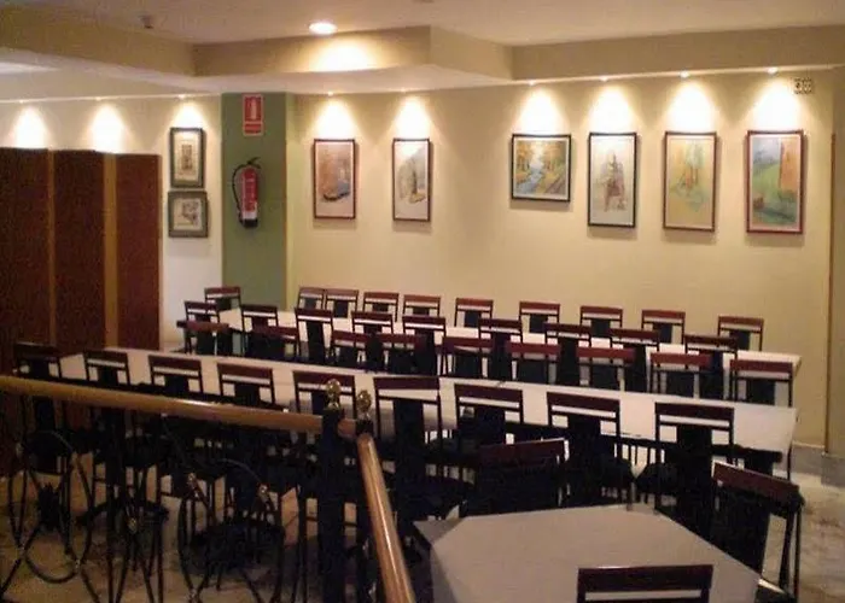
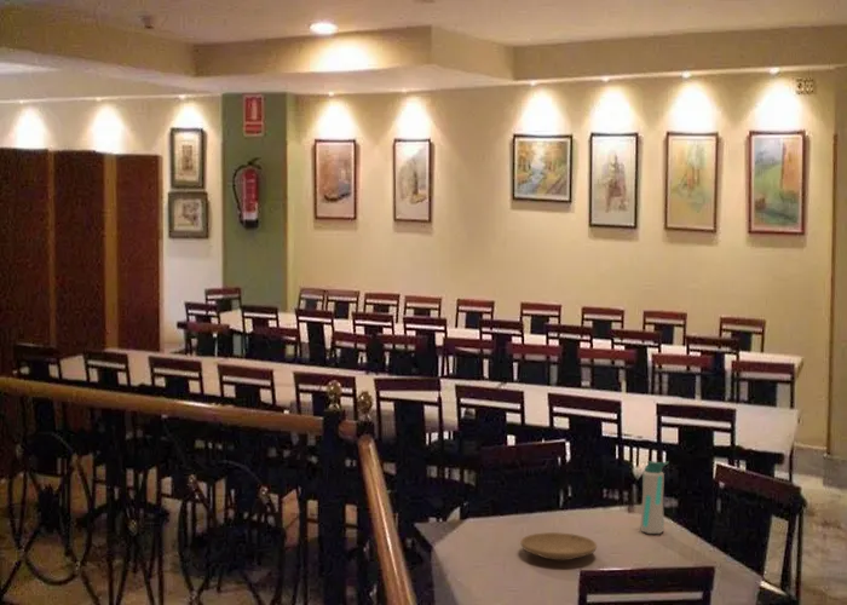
+ plate [519,531,598,561]
+ water bottle [639,460,670,535]
